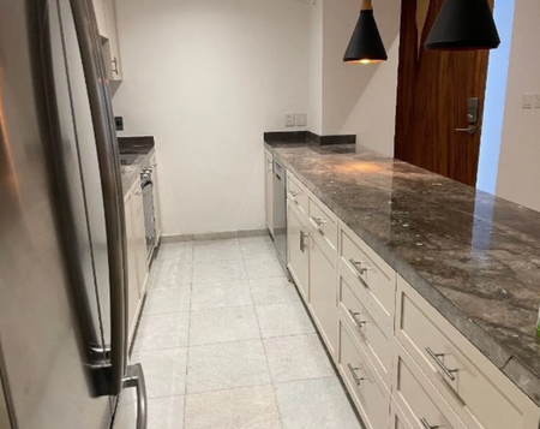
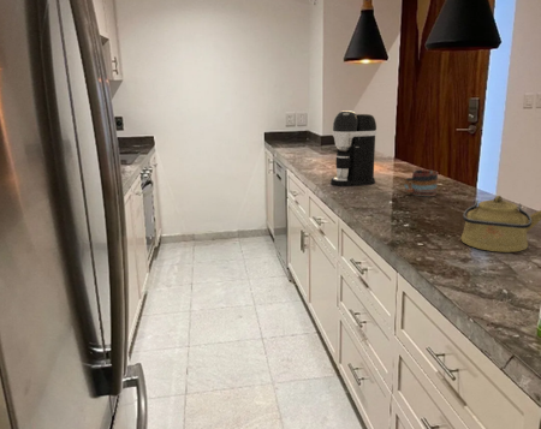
+ mug [403,168,439,197]
+ coffee maker [329,109,377,187]
+ kettle [459,195,541,254]
